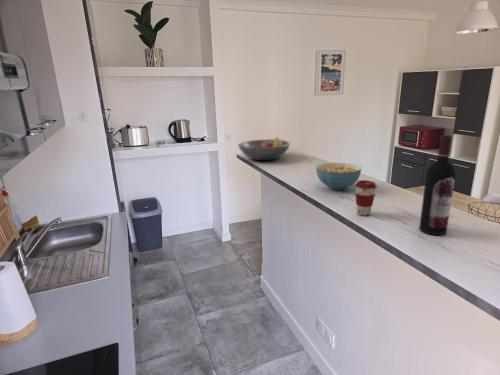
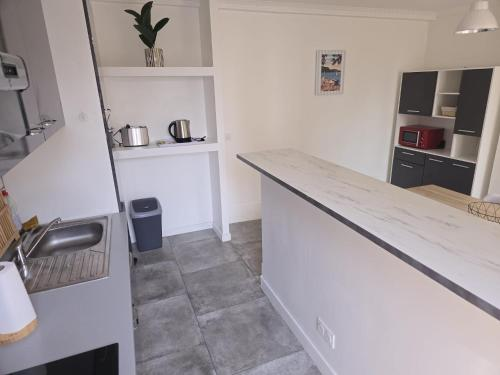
- fruit bowl [237,136,292,161]
- coffee cup [354,179,378,217]
- wine bottle [418,134,457,236]
- cereal bowl [315,162,362,191]
